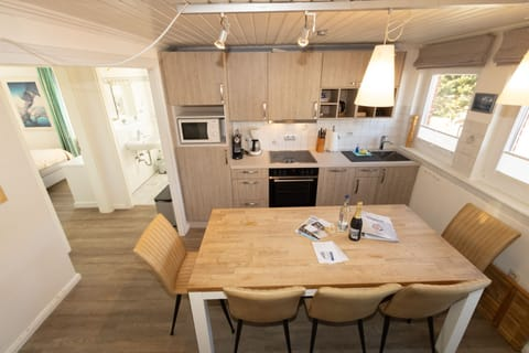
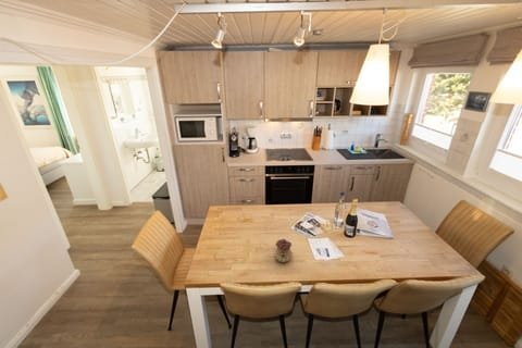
+ teapot [273,238,294,263]
